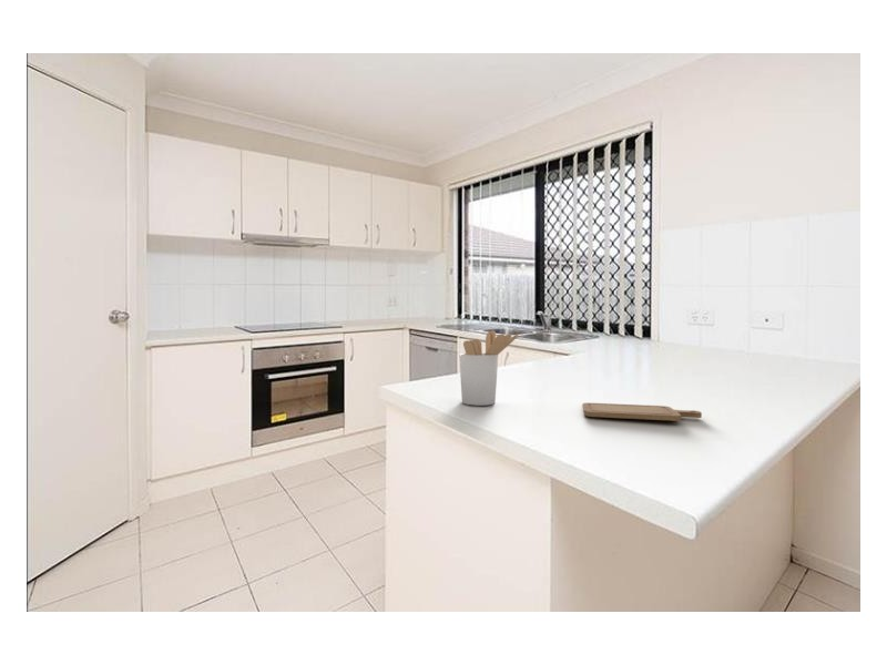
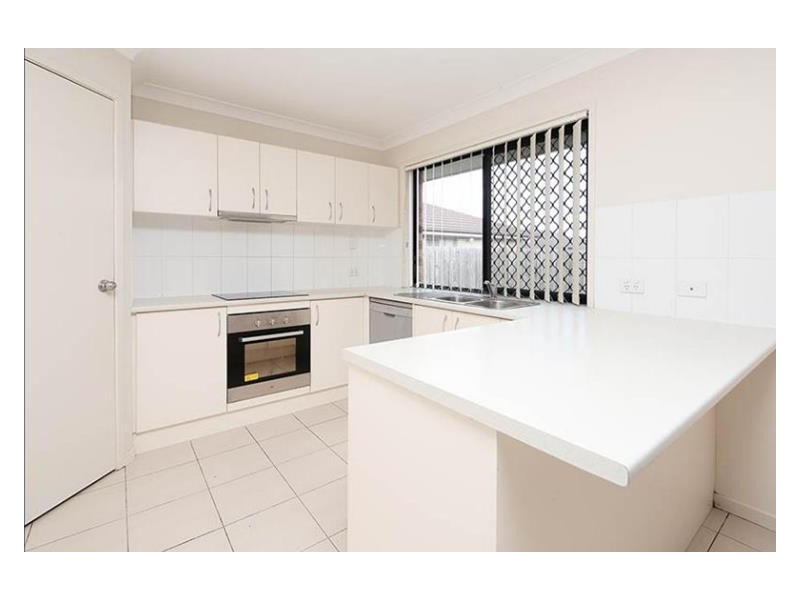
- chopping board [581,402,703,422]
- utensil holder [458,329,519,407]
